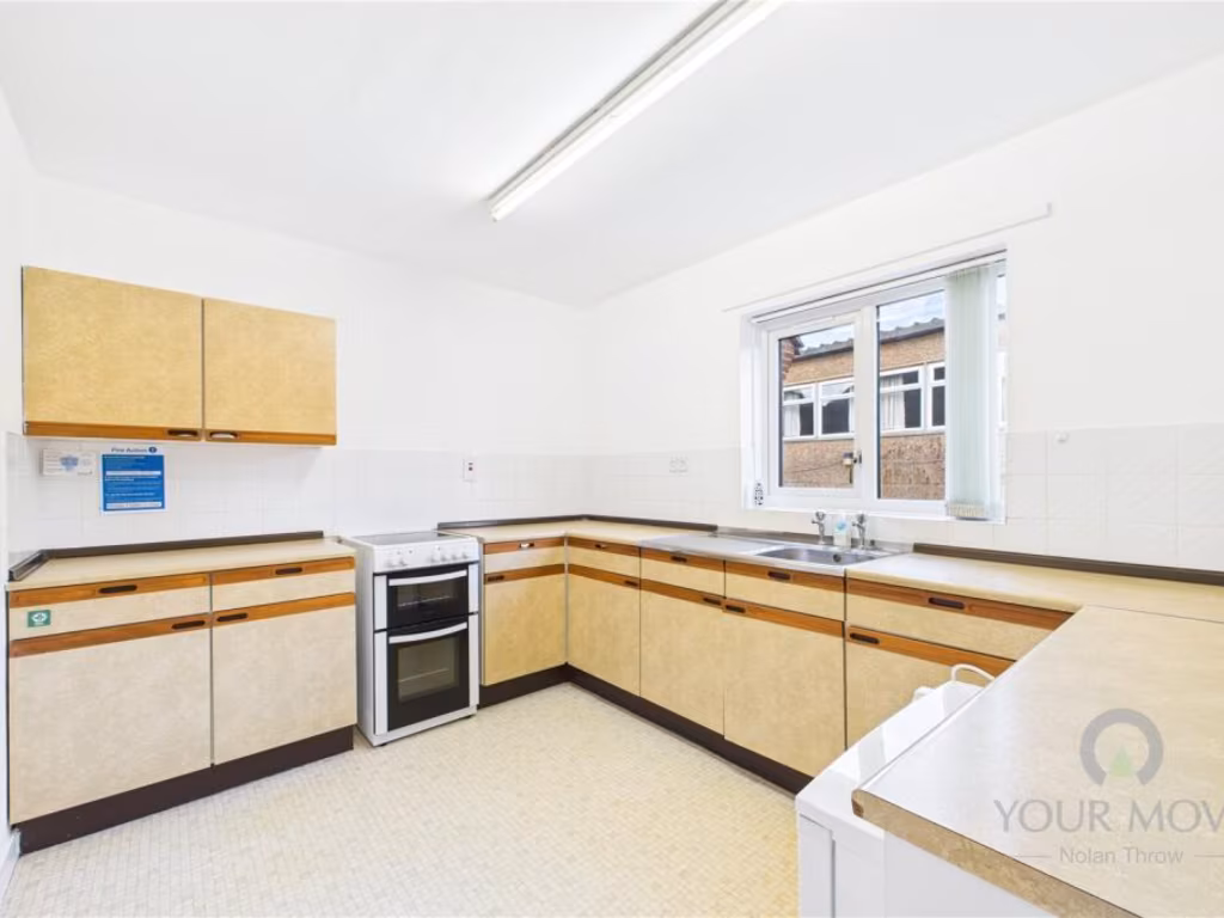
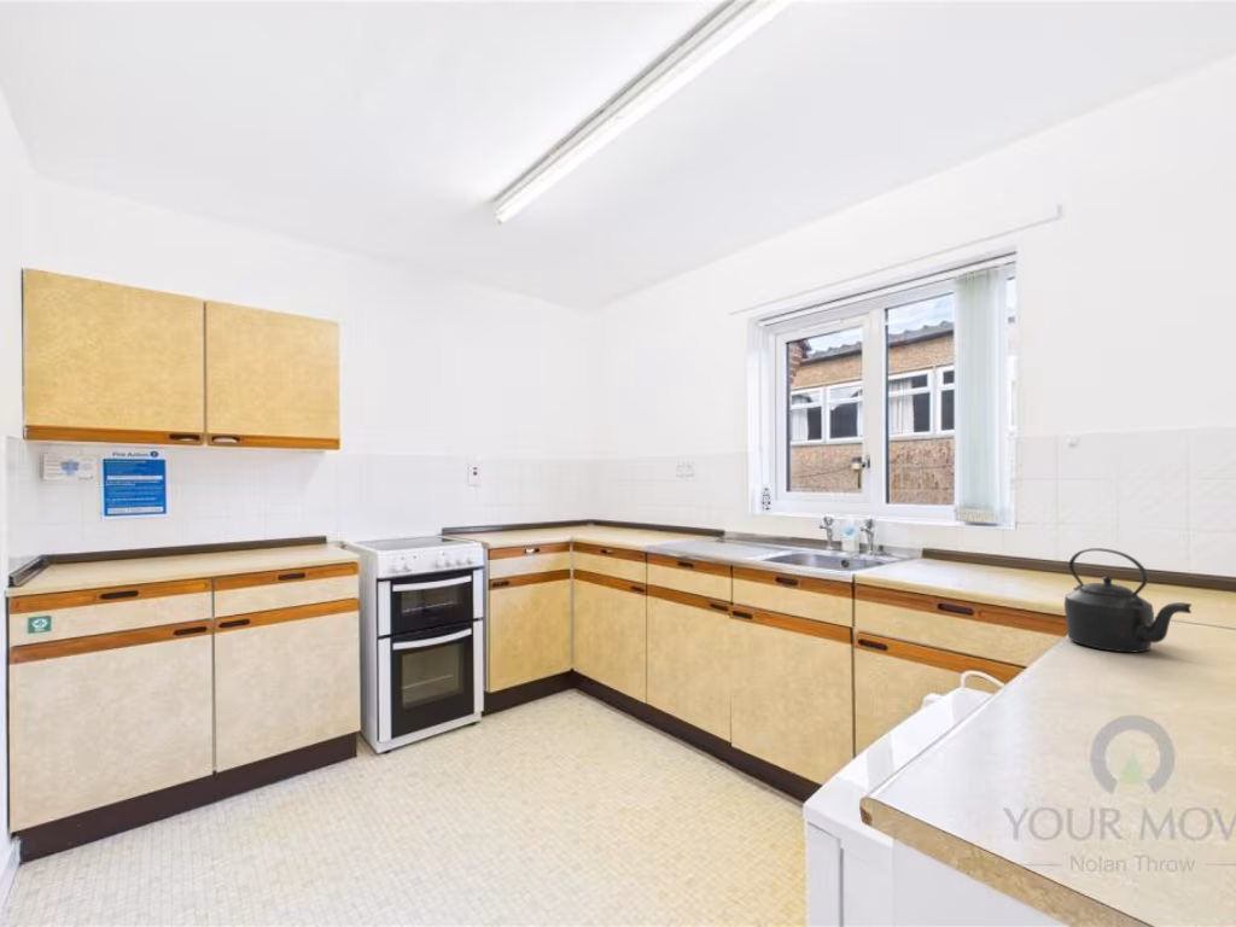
+ kettle [1063,547,1193,653]
